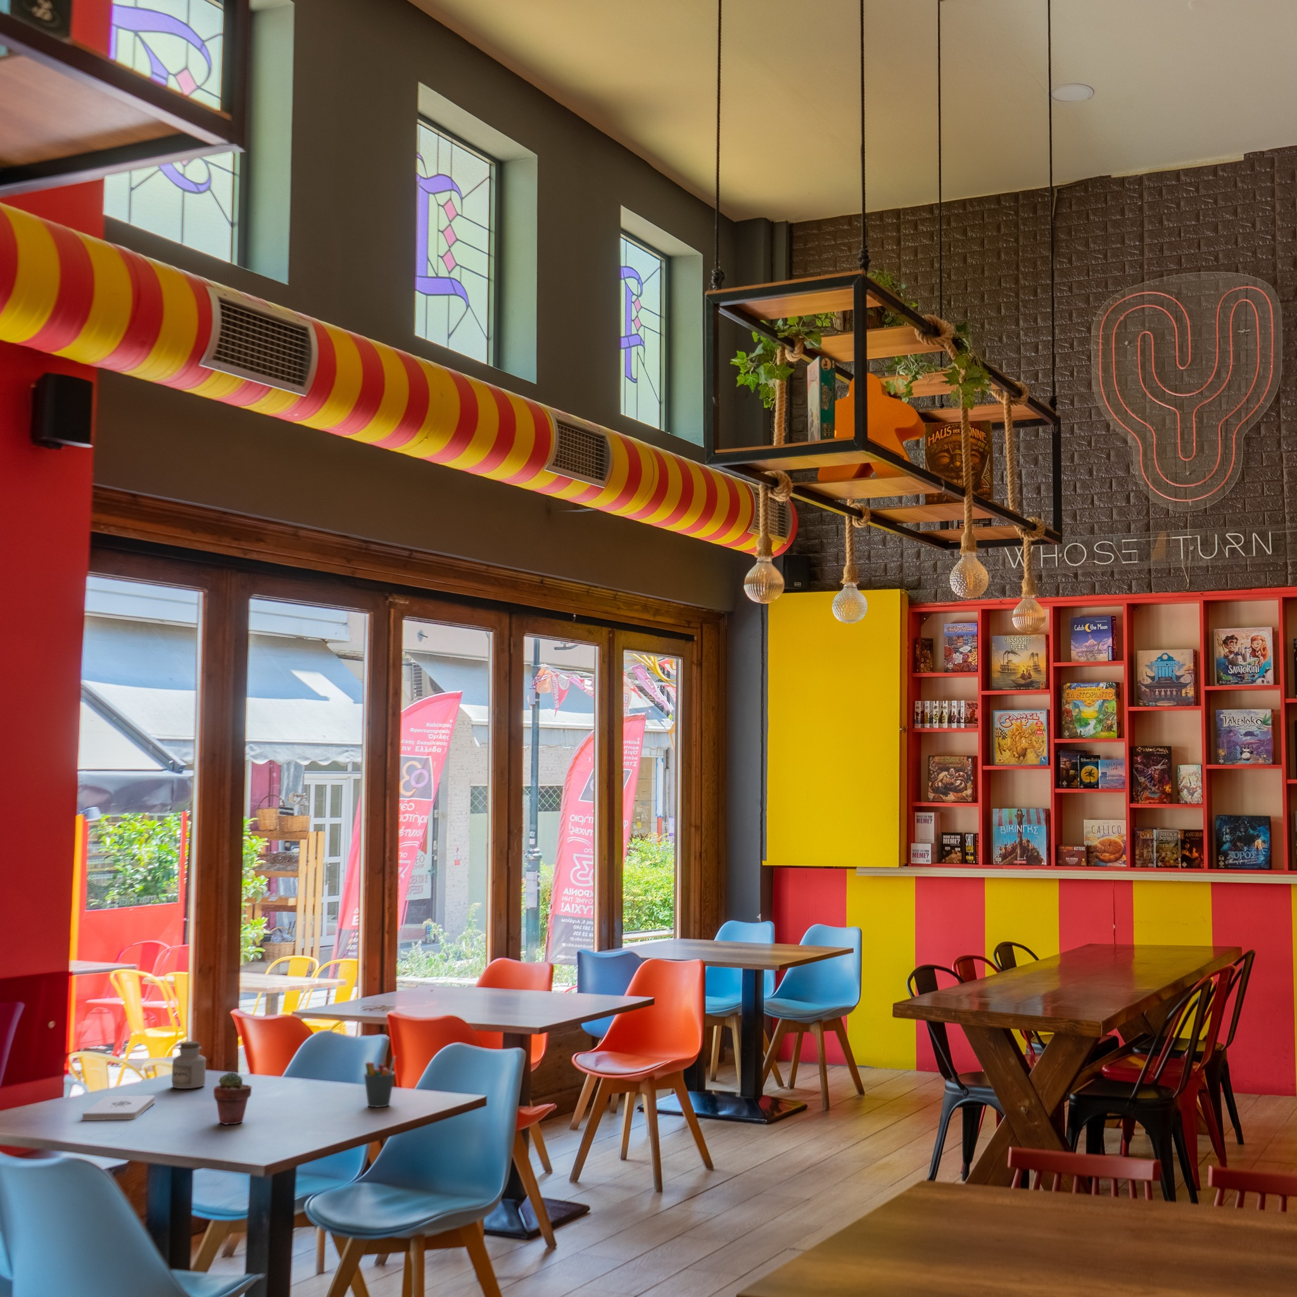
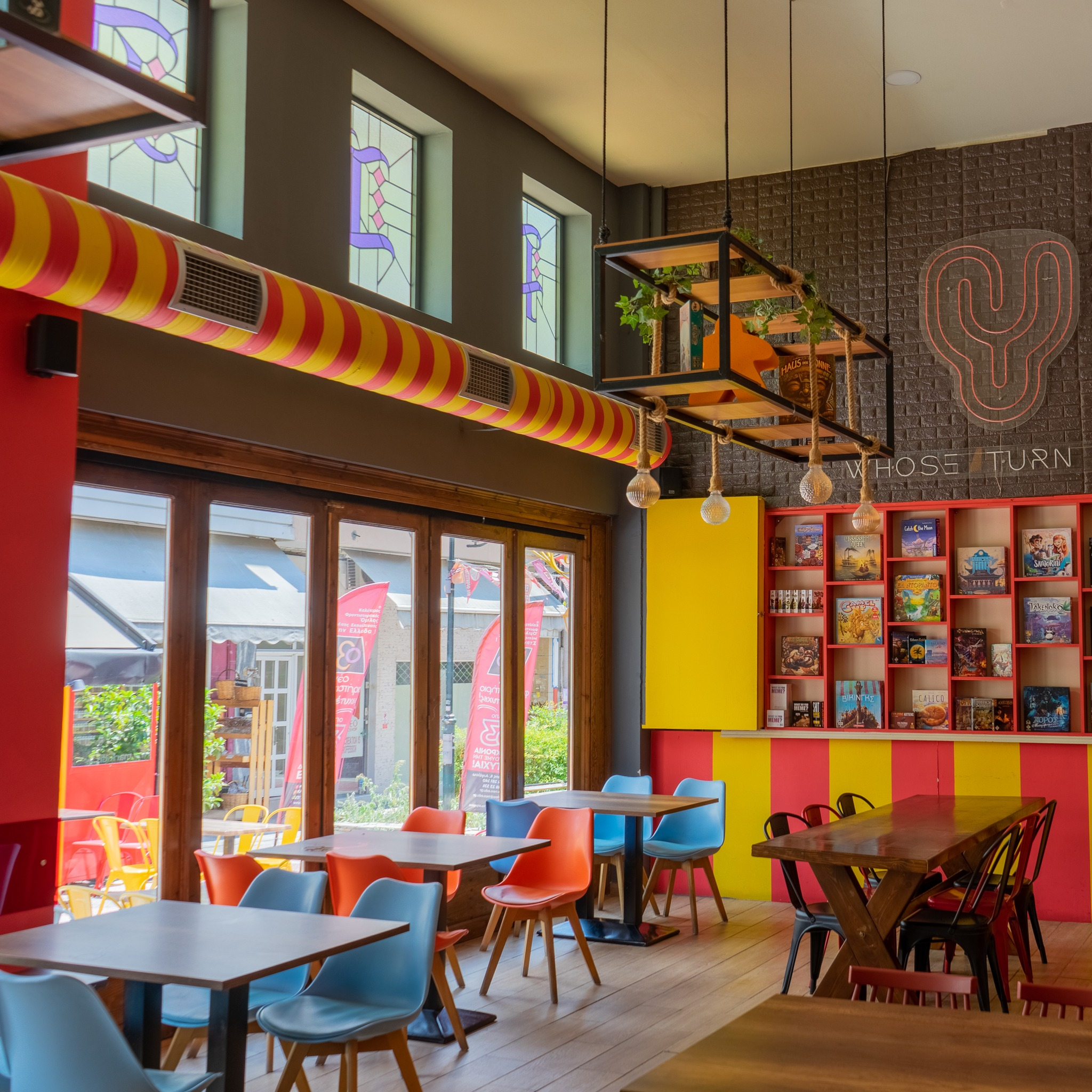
- potted succulent [213,1071,252,1126]
- notepad [82,1095,156,1121]
- jar [171,1040,207,1089]
- pen holder [363,1056,397,1108]
